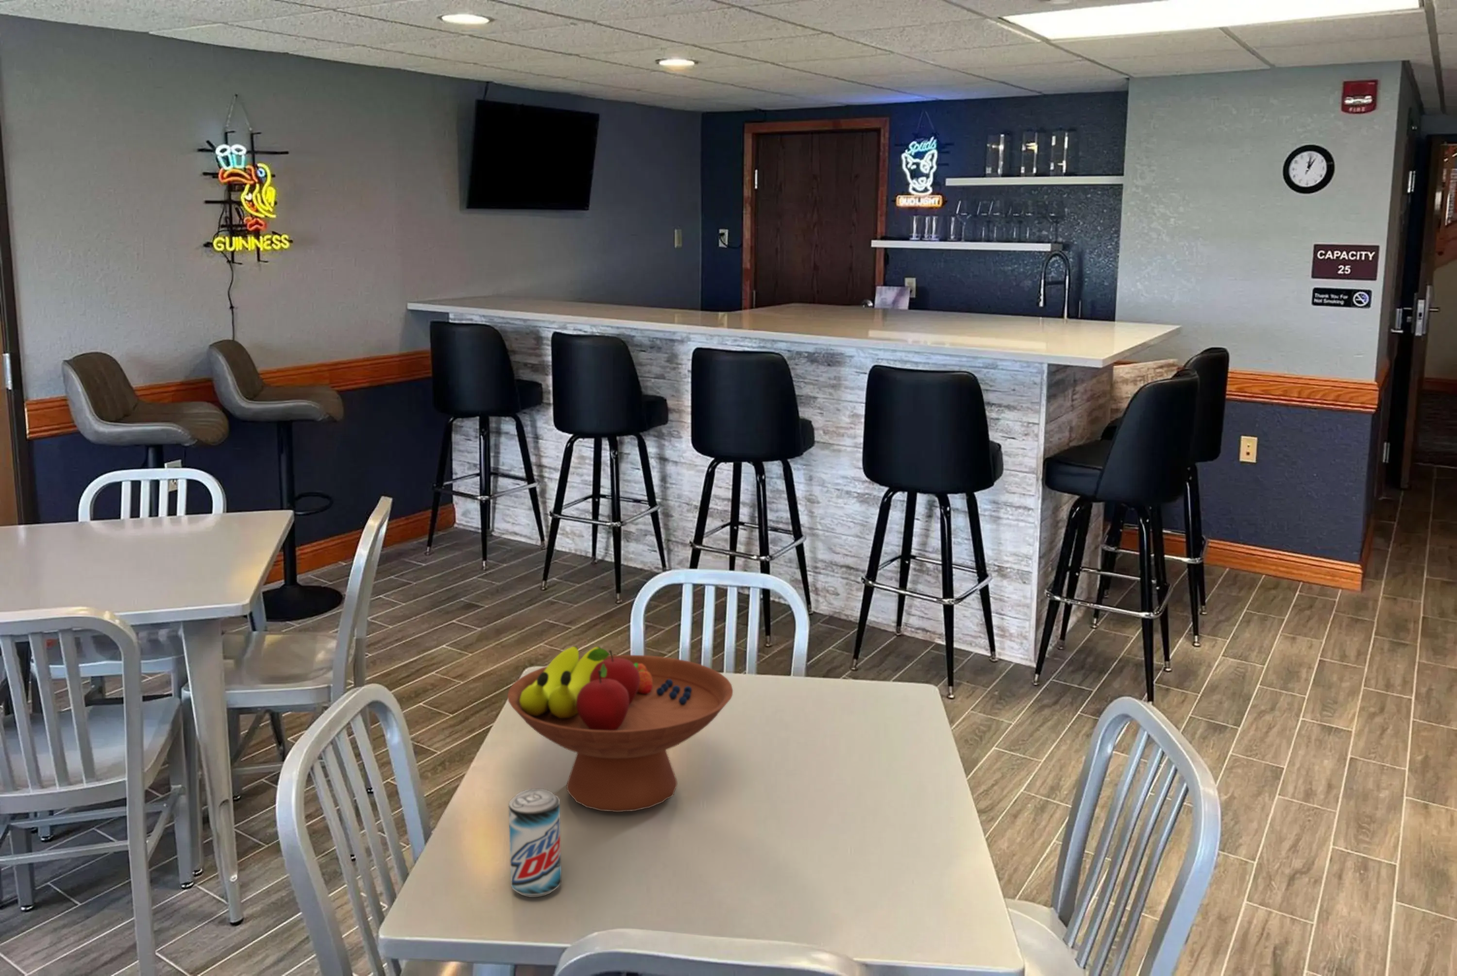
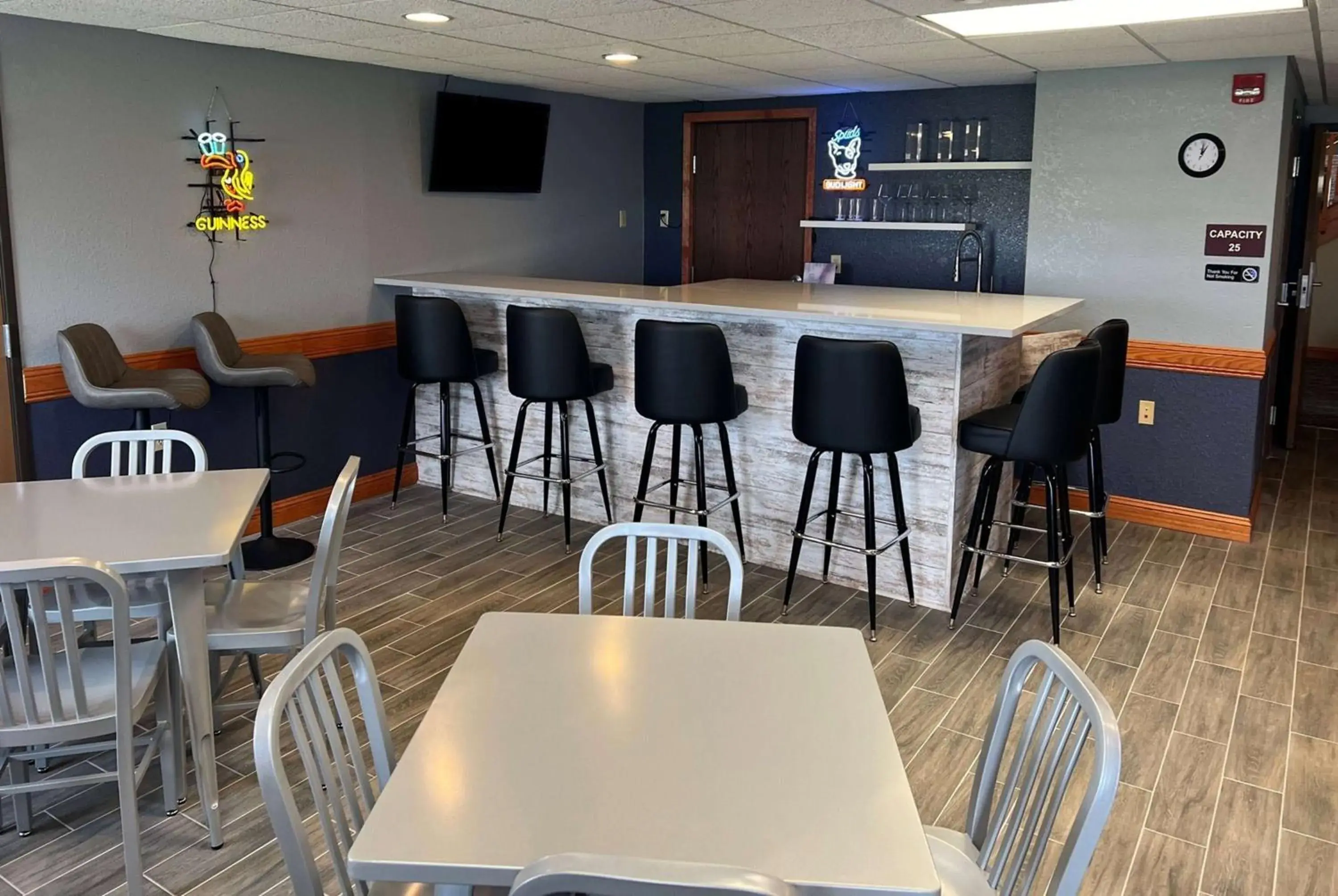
- beer can [509,788,562,898]
- fruit bowl [507,645,733,813]
